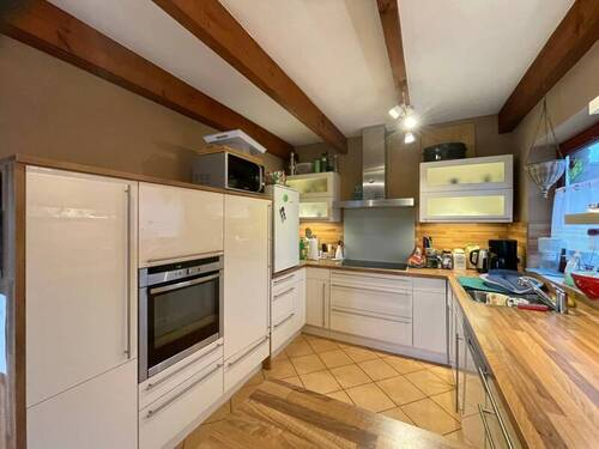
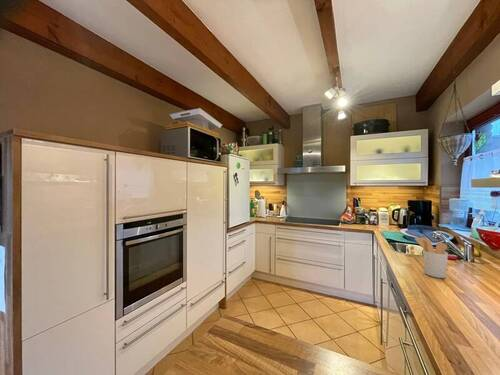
+ utensil holder [414,236,449,279]
